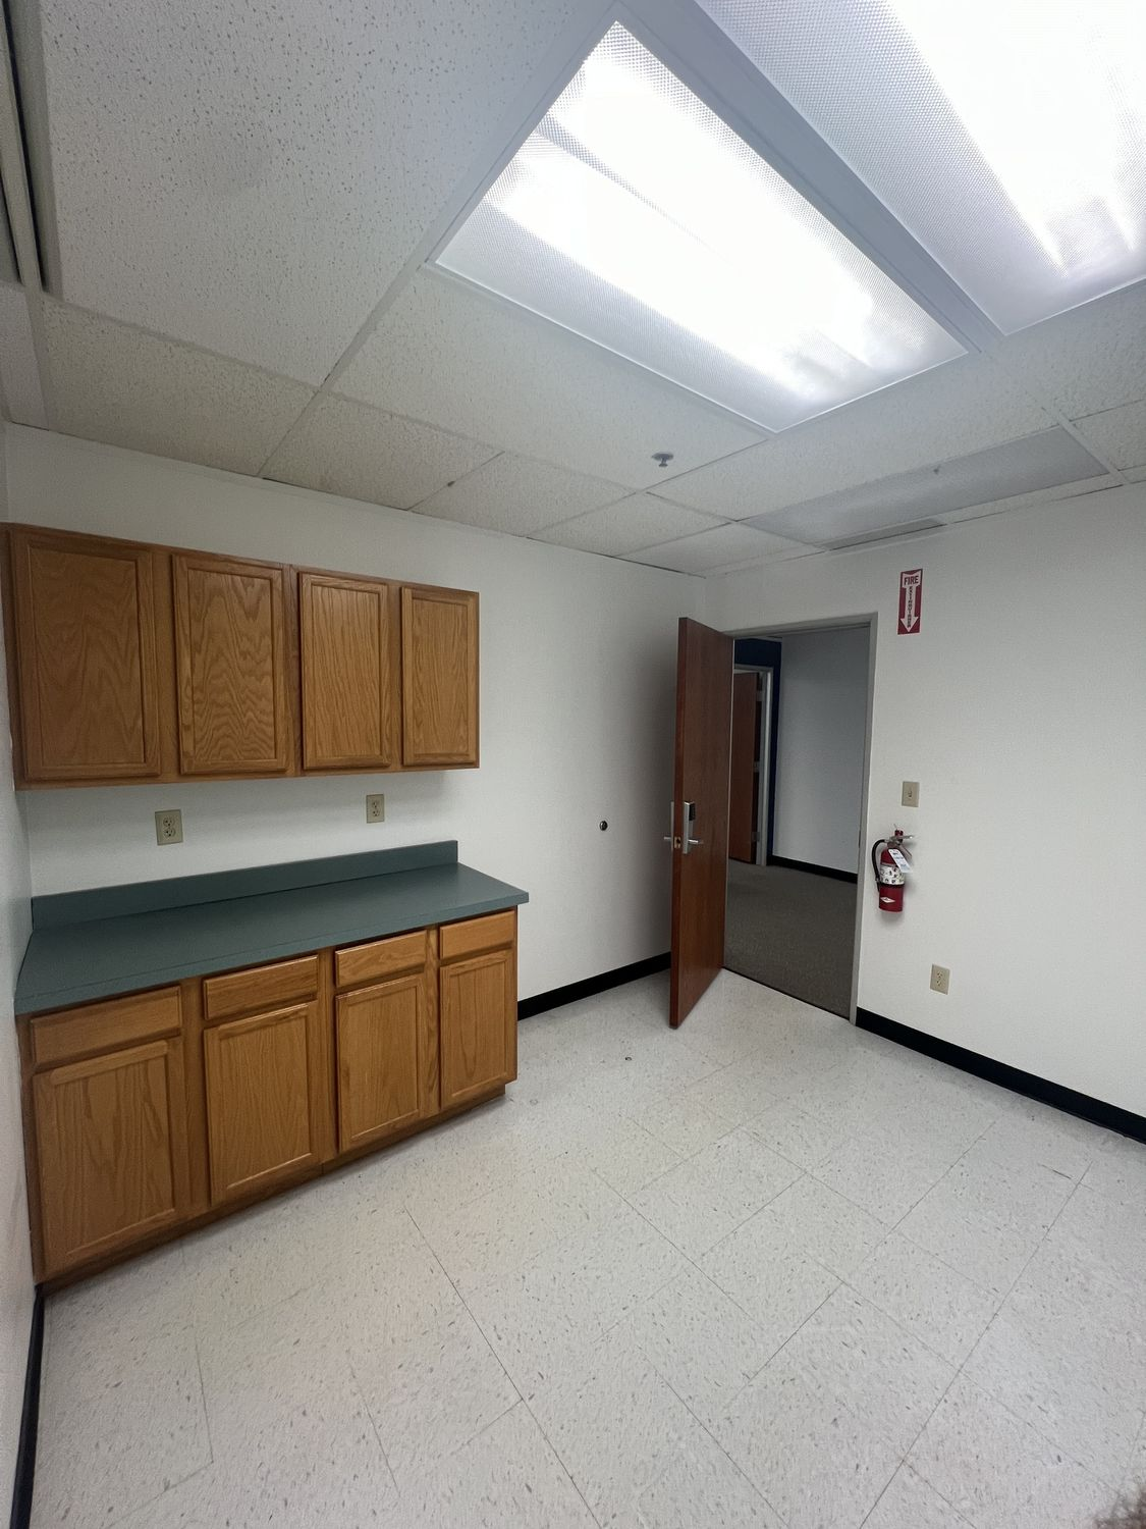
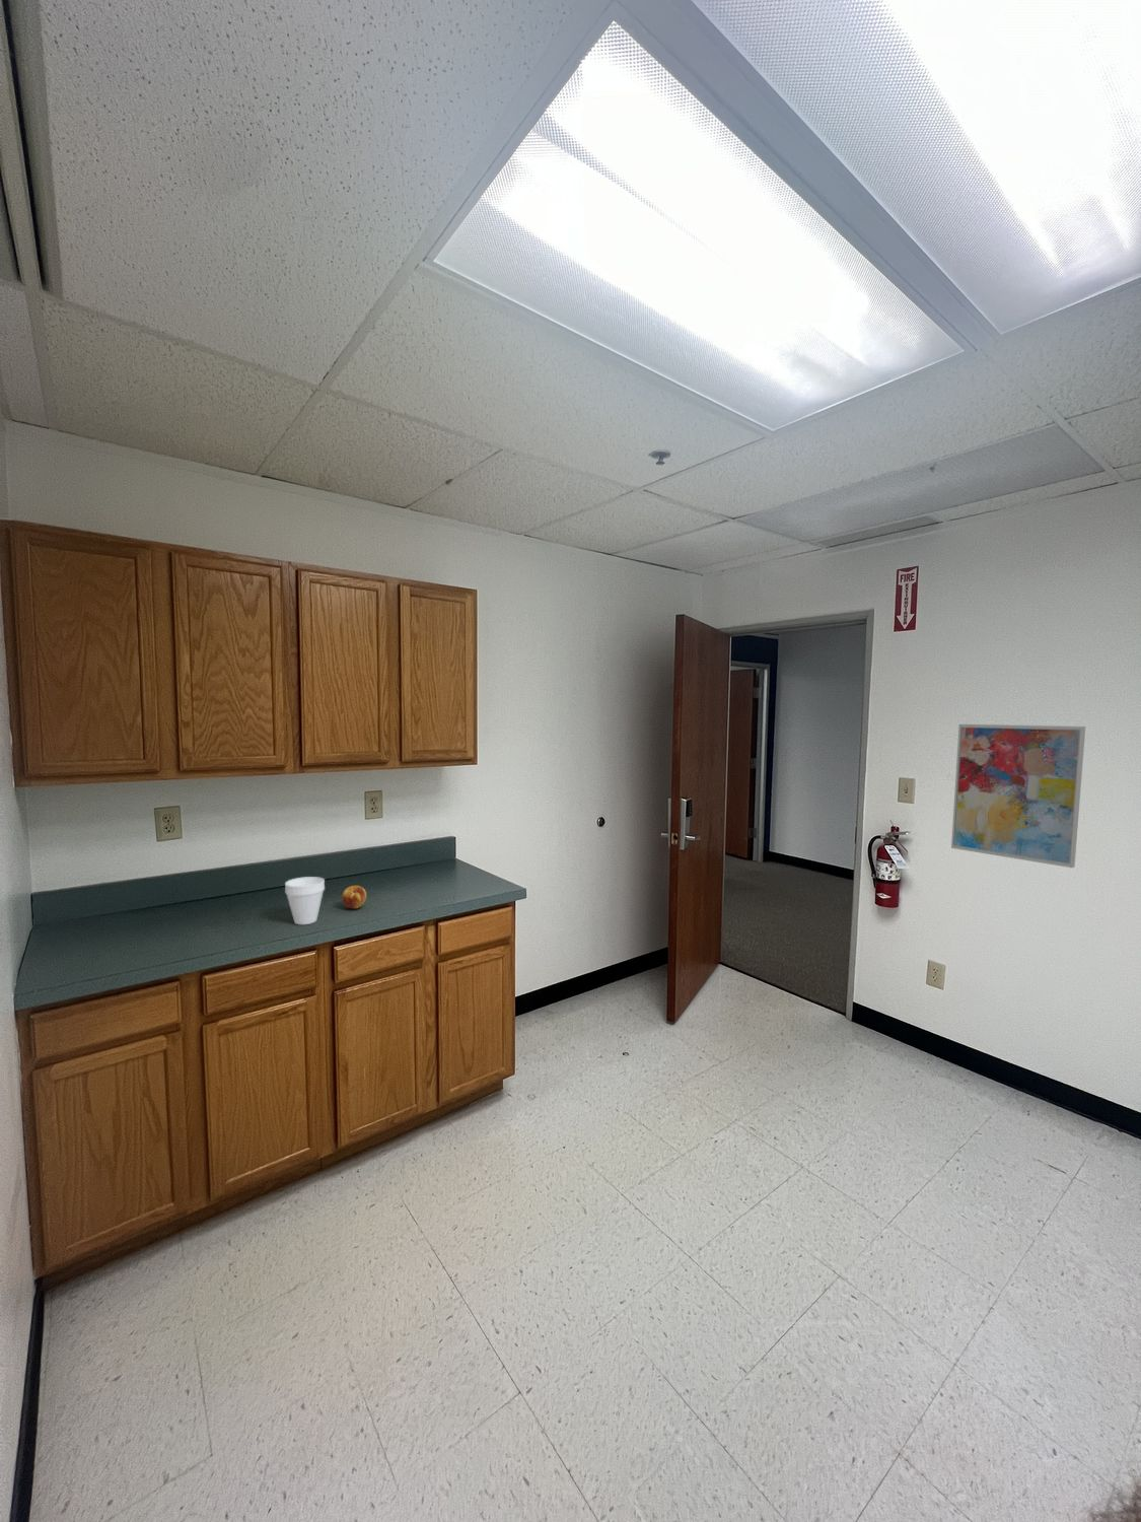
+ wall art [950,724,1086,869]
+ fruit [340,883,367,910]
+ cup [284,876,326,925]
